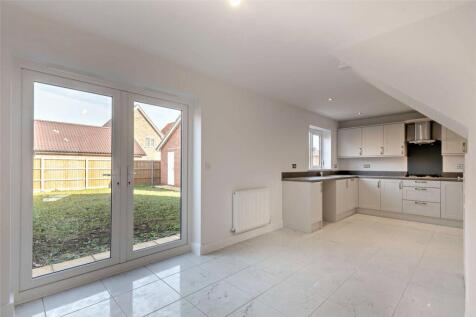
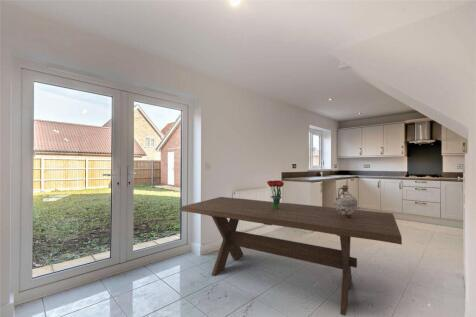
+ ceramic jug [333,185,358,218]
+ bouquet [266,179,285,209]
+ dining table [180,196,403,317]
